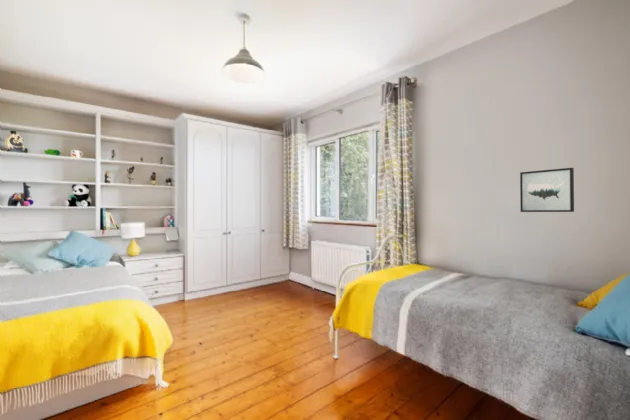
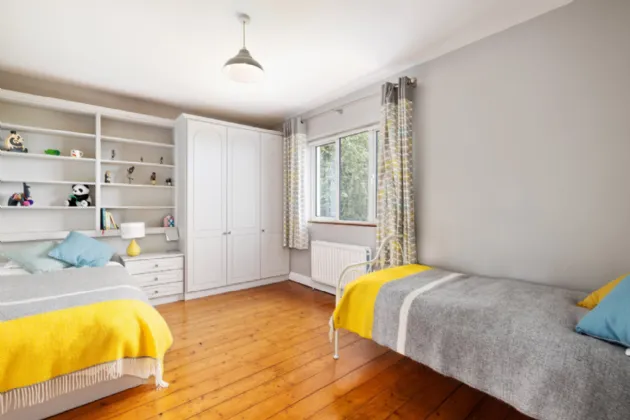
- wall art [519,167,575,213]
